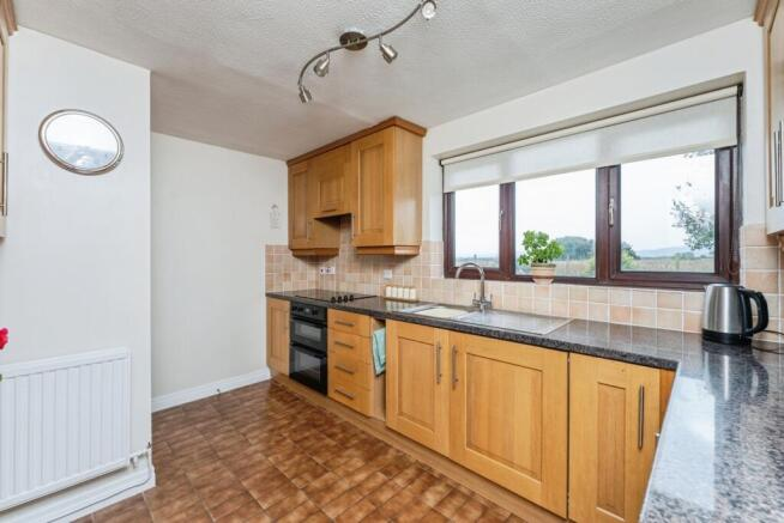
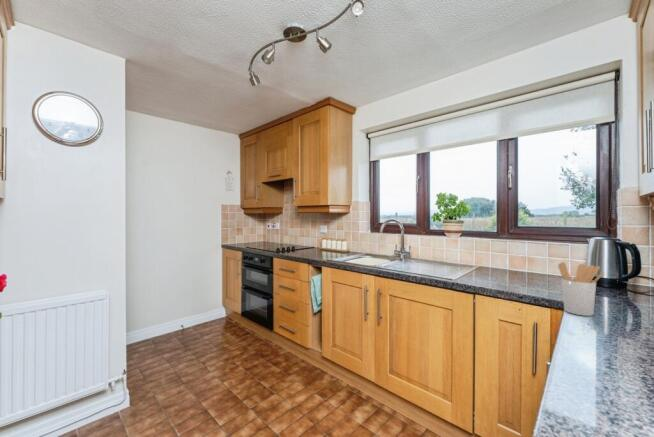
+ utensil holder [557,261,604,317]
